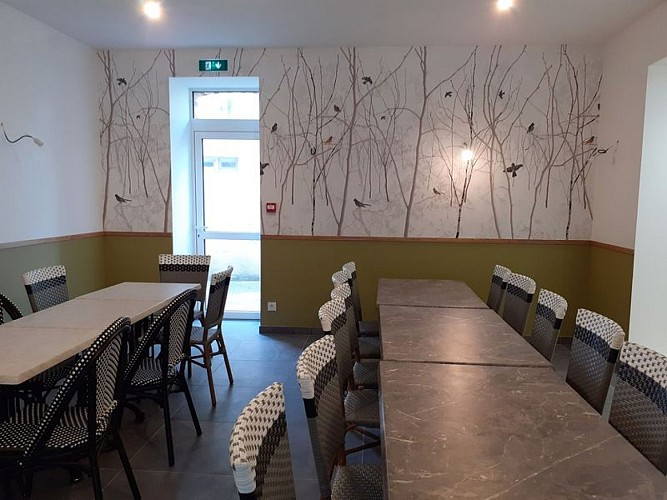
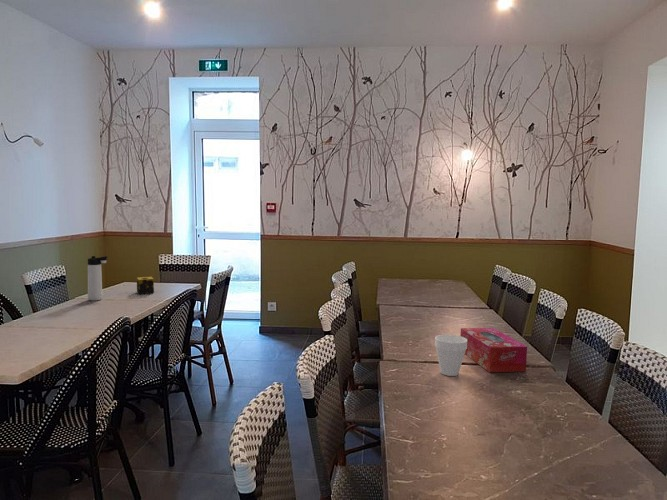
+ cup [434,334,467,377]
+ candle [136,276,155,295]
+ thermos bottle [87,255,109,301]
+ tissue box [459,327,528,373]
